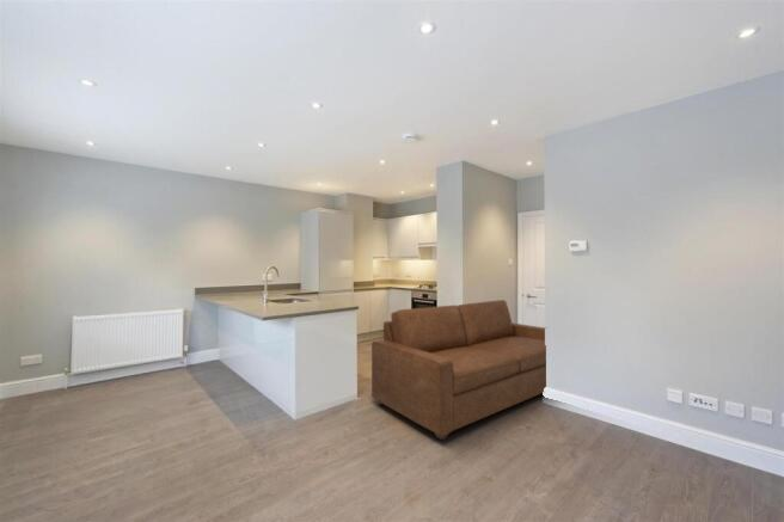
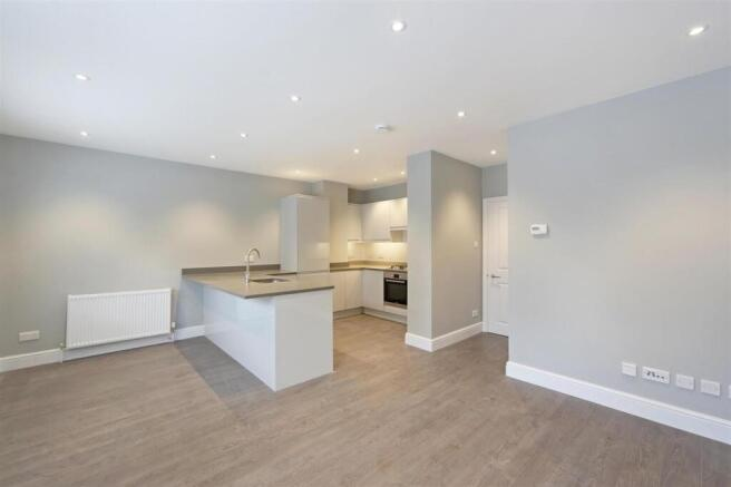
- sofa [370,299,547,441]
